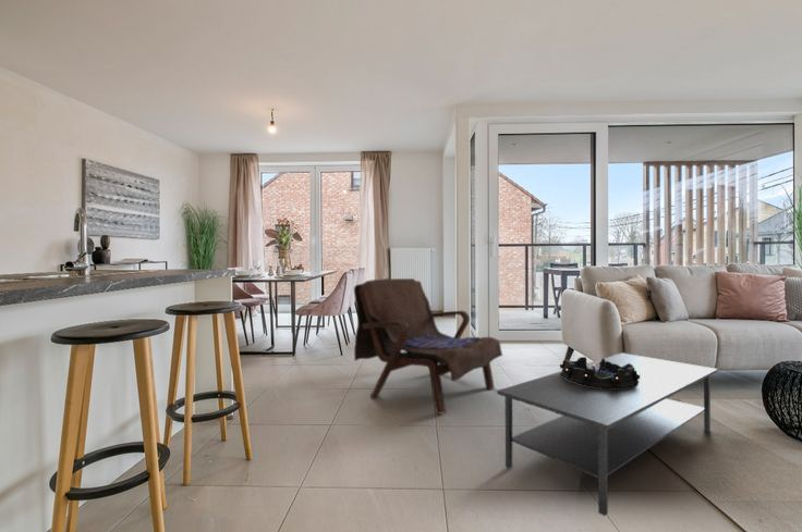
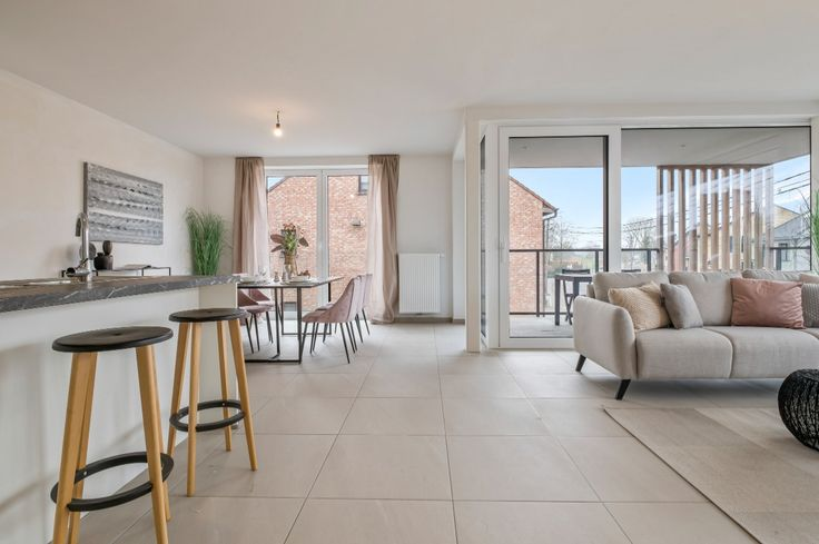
- decorative bowl [559,356,641,388]
- armchair [353,277,503,415]
- coffee table [496,352,718,517]
